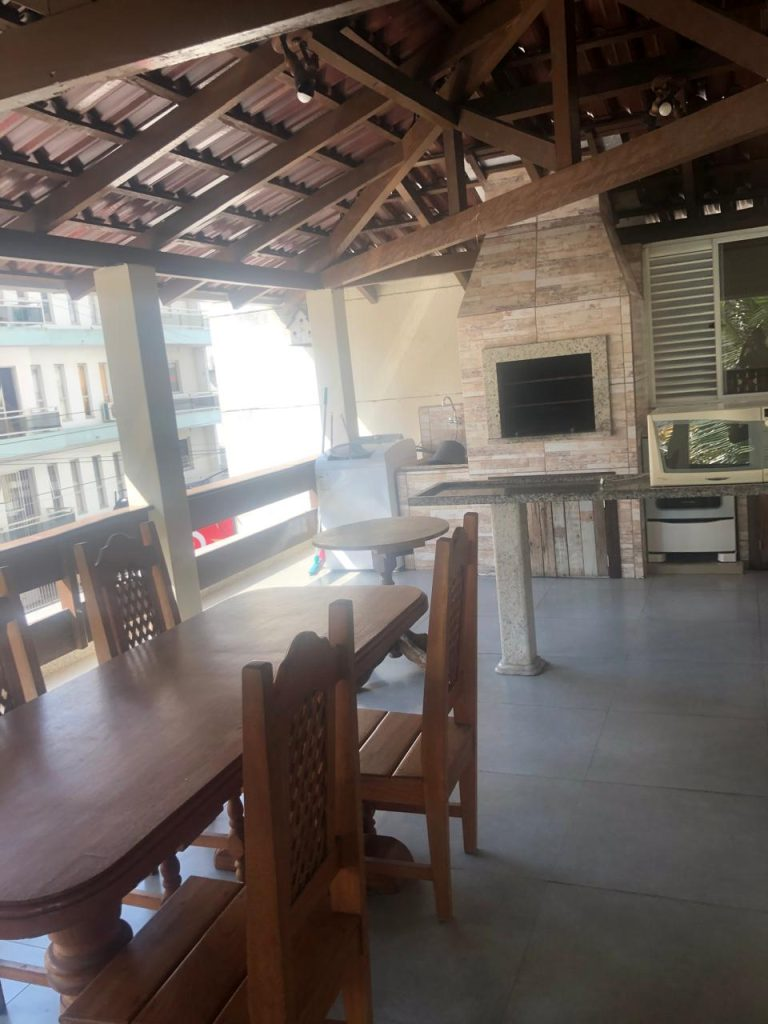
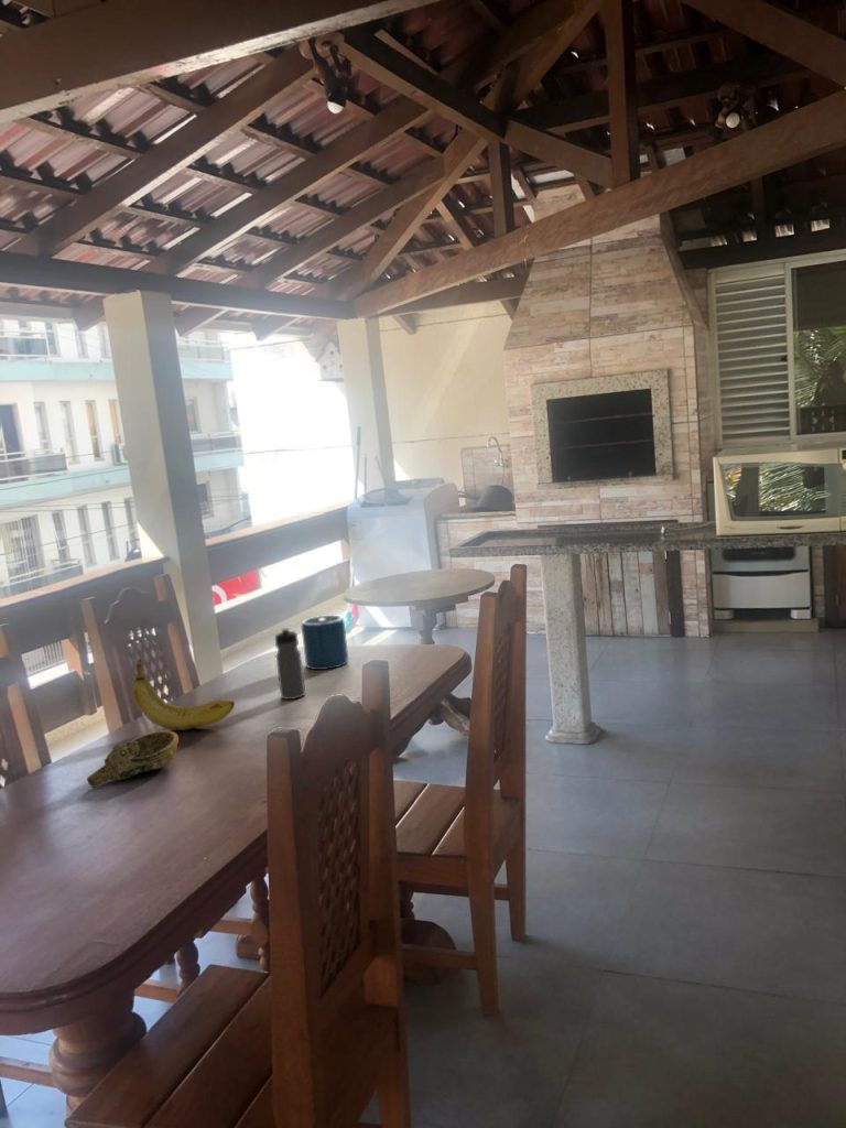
+ decorative bowl [86,729,180,789]
+ banana [131,657,236,731]
+ water bottle [274,627,306,701]
+ speaker [301,614,349,671]
